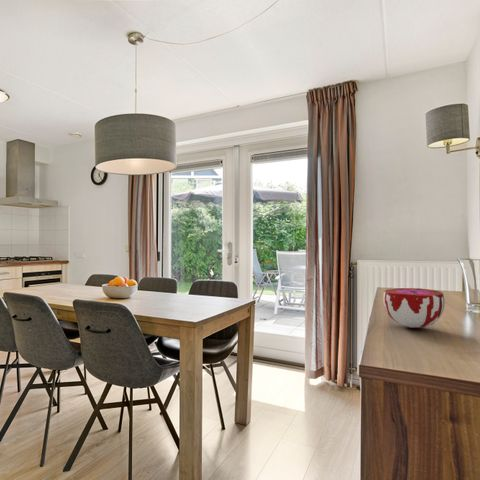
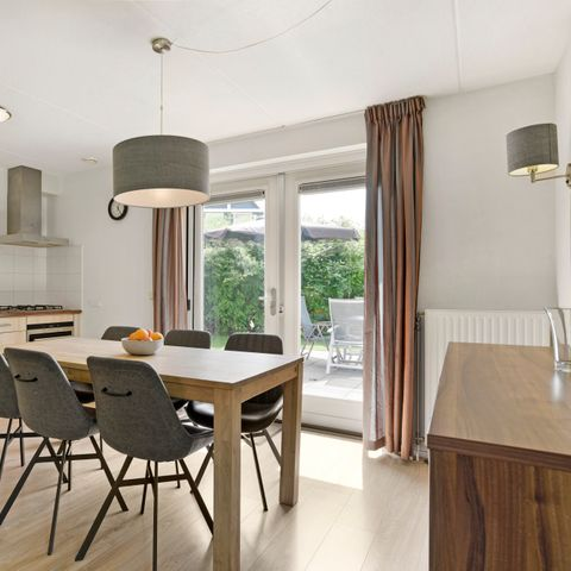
- decorative bowl [383,287,445,329]
